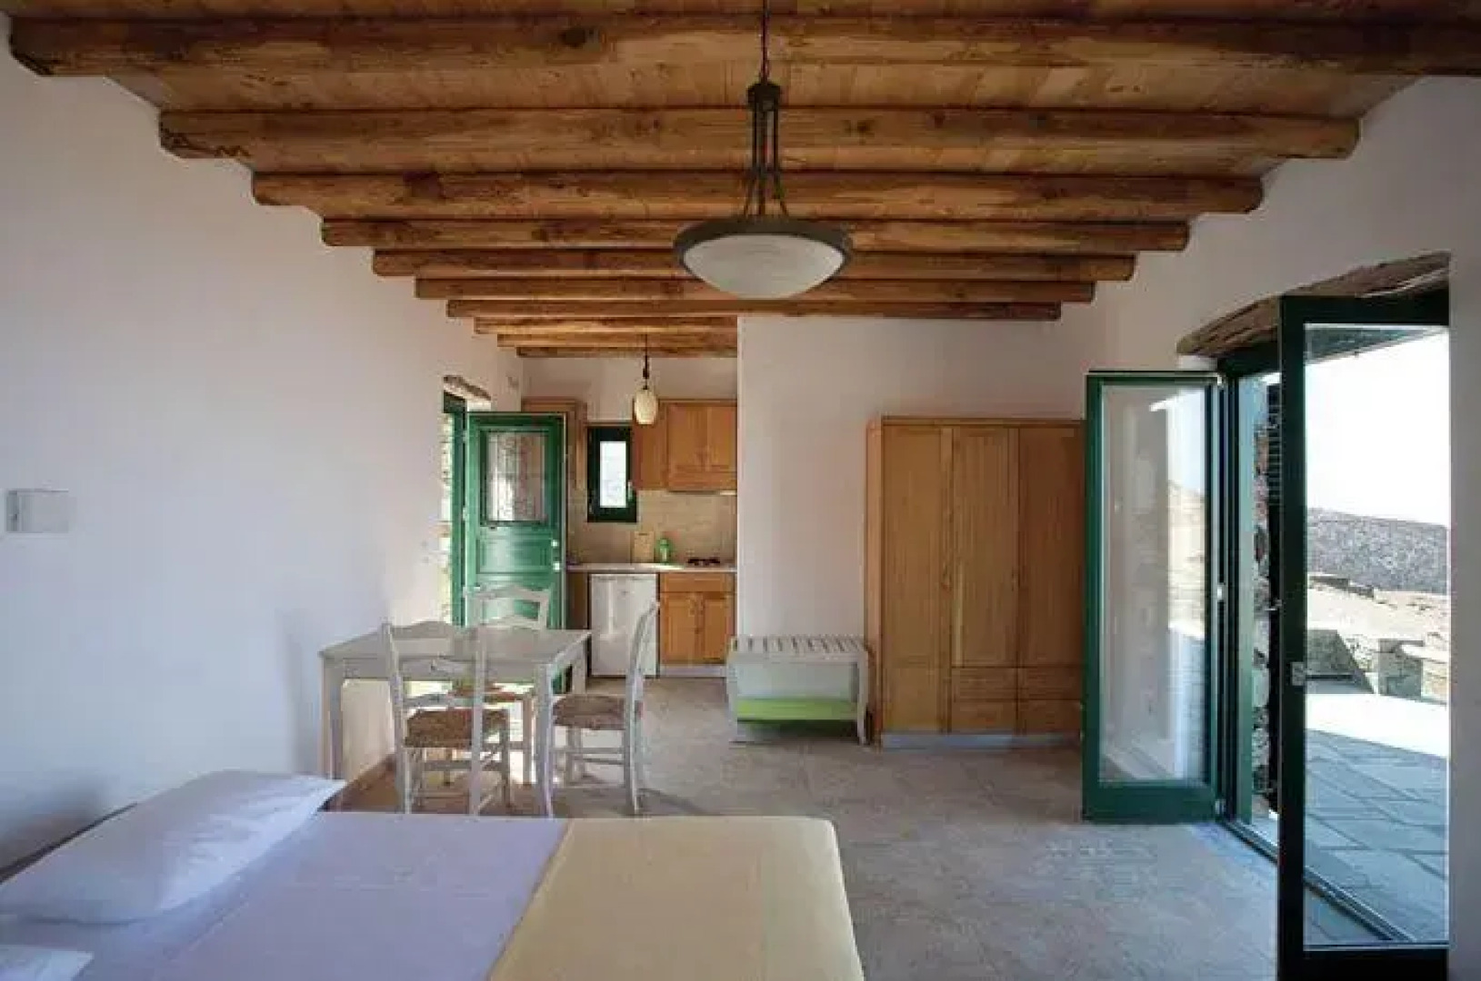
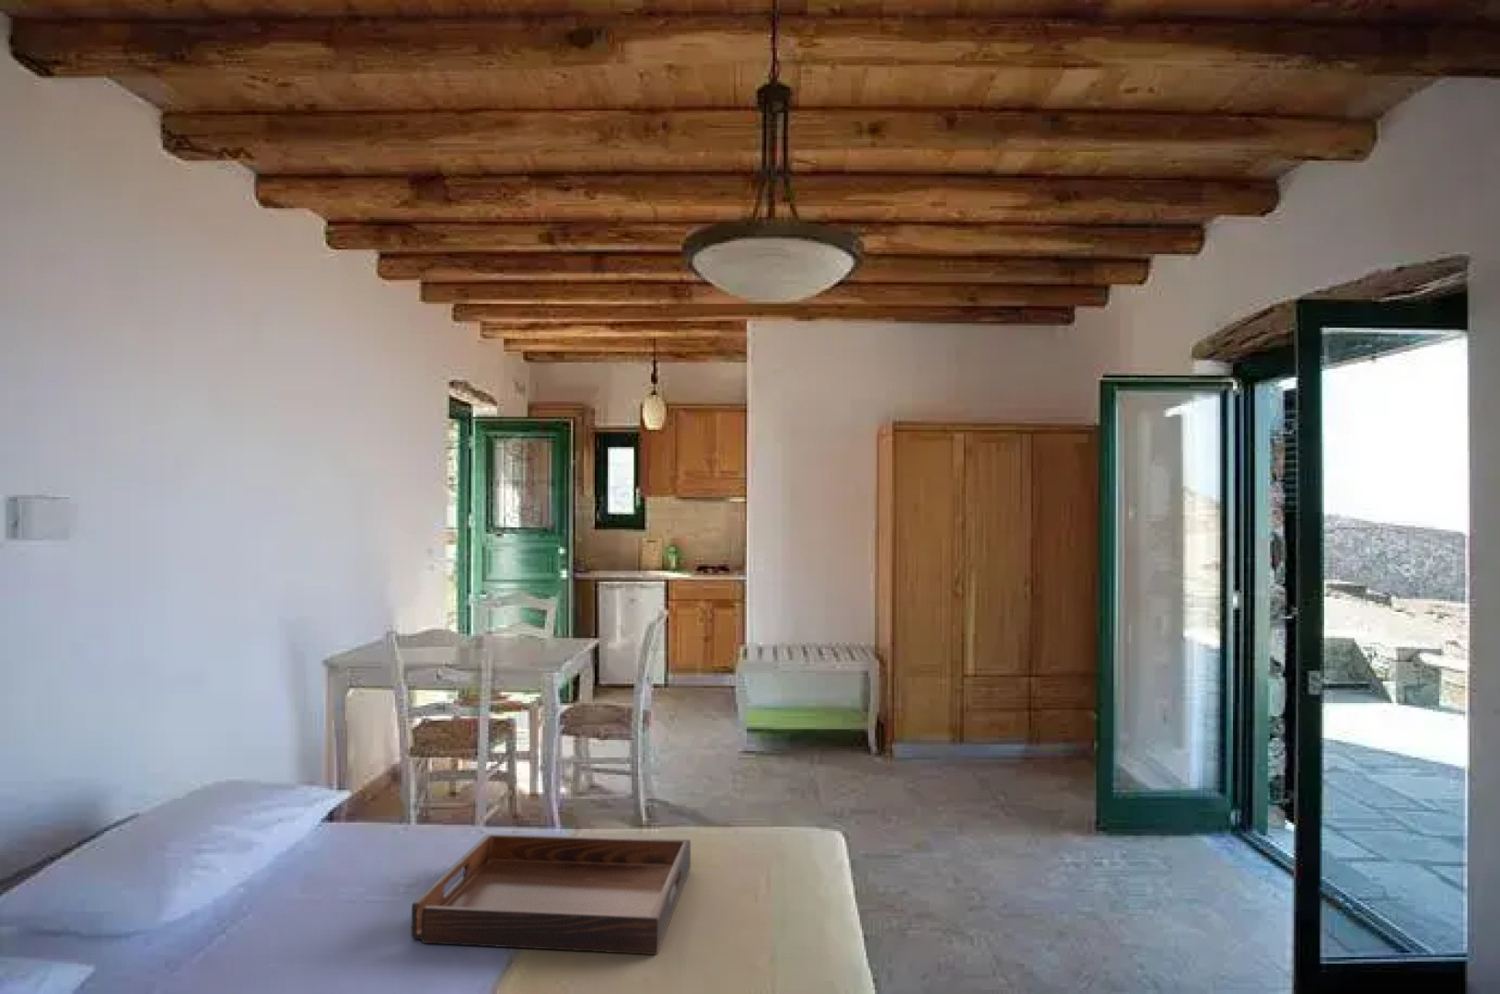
+ serving tray [411,833,691,955]
